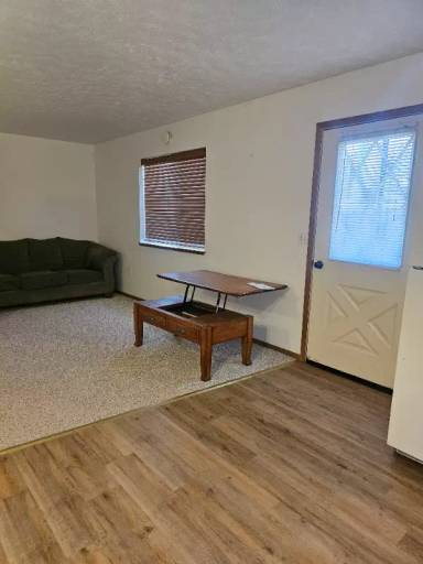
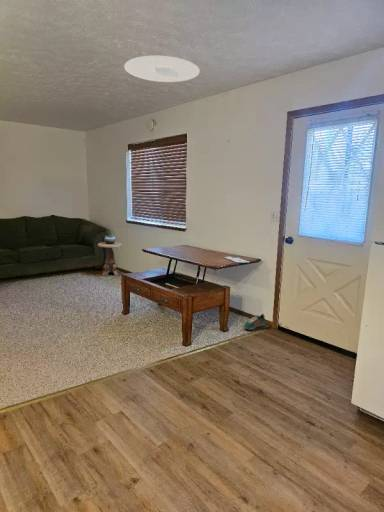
+ side table [97,235,123,277]
+ ceiling light [123,55,201,83]
+ sneaker [242,313,266,331]
